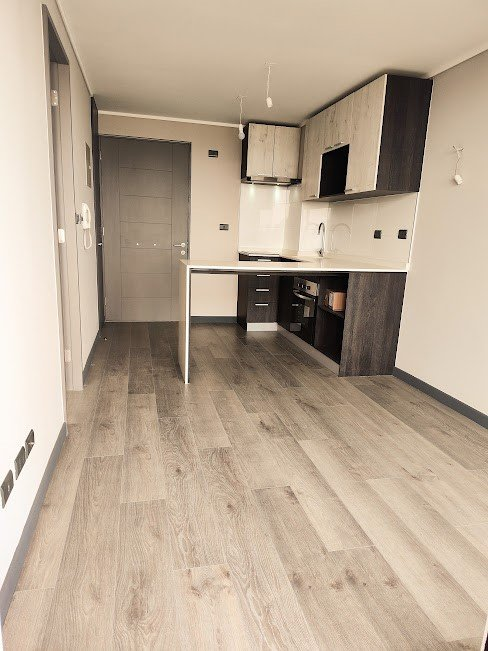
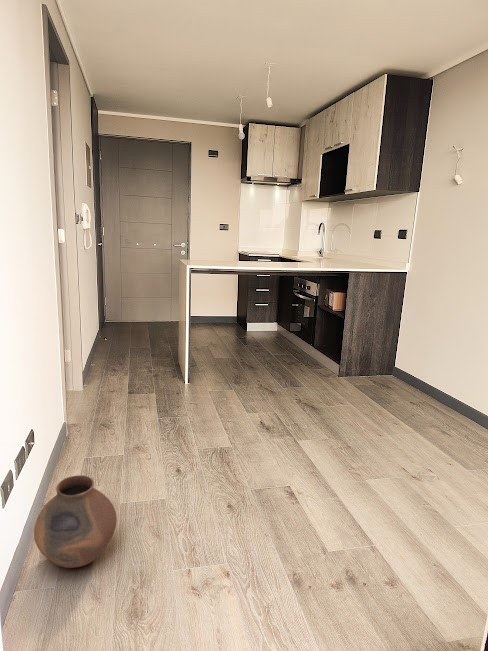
+ vase [33,474,118,569]
